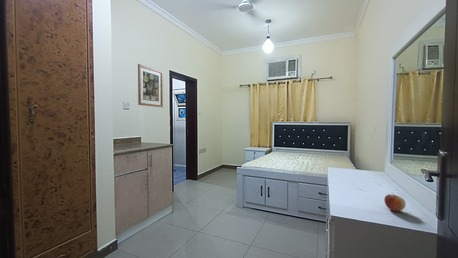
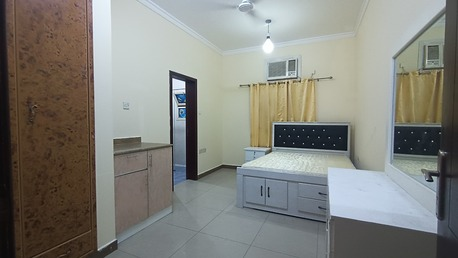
- wall art [137,63,164,108]
- apple [383,193,407,212]
